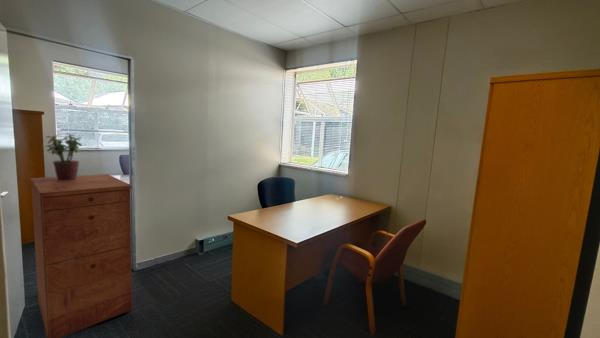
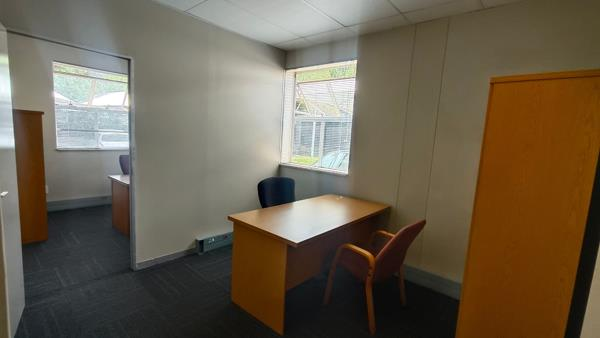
- filing cabinet [30,173,133,338]
- potted plant [43,132,83,181]
